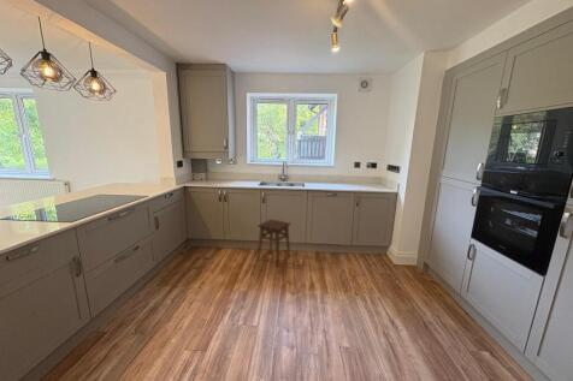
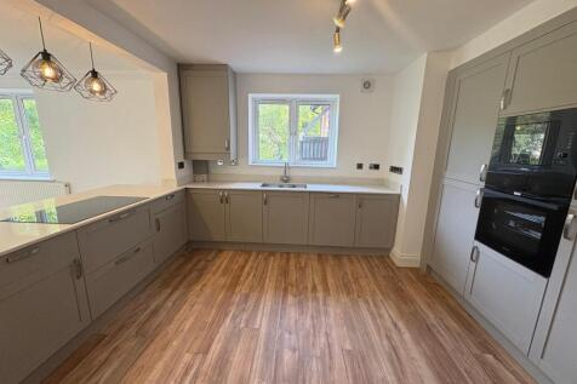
- stool [255,219,291,267]
